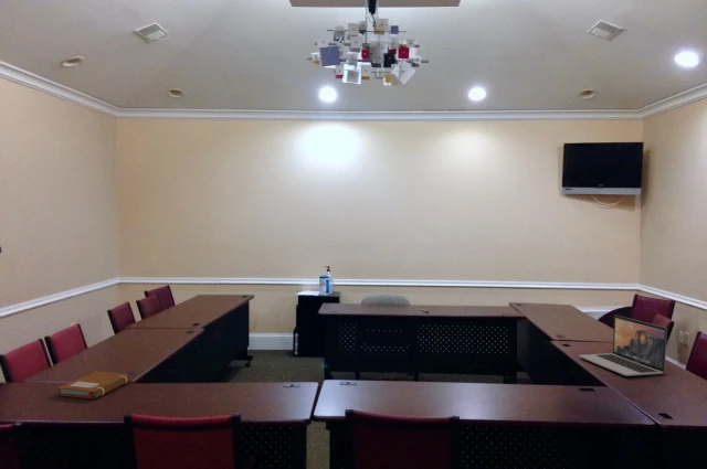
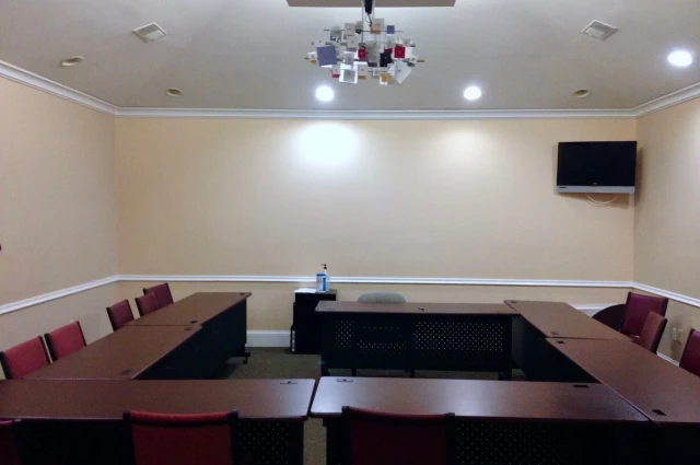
- notebook [56,370,133,399]
- laptop [578,313,668,377]
